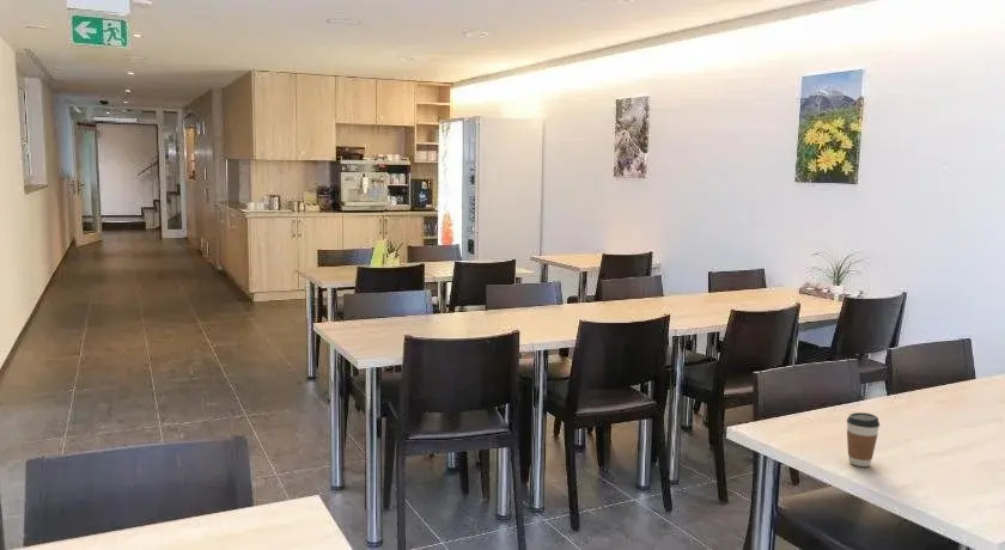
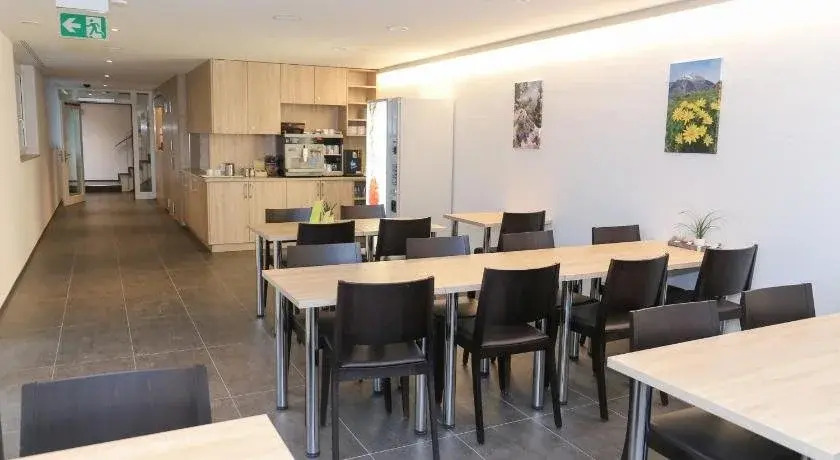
- coffee cup [846,411,881,468]
